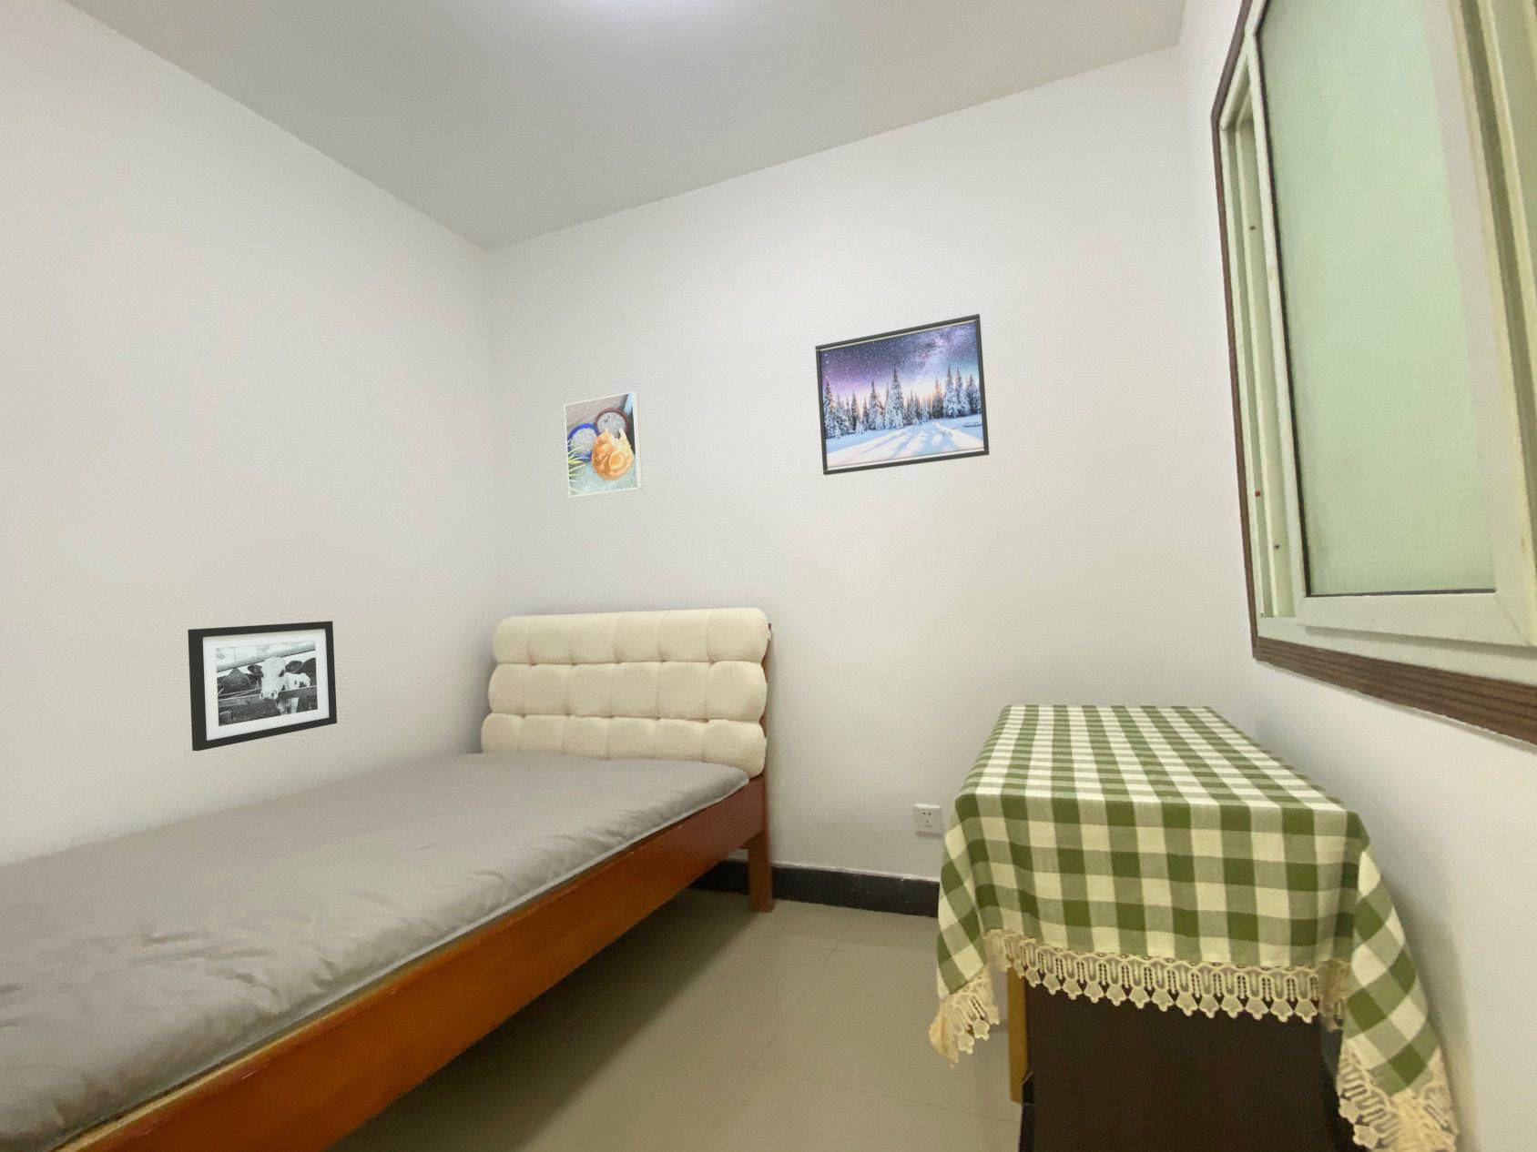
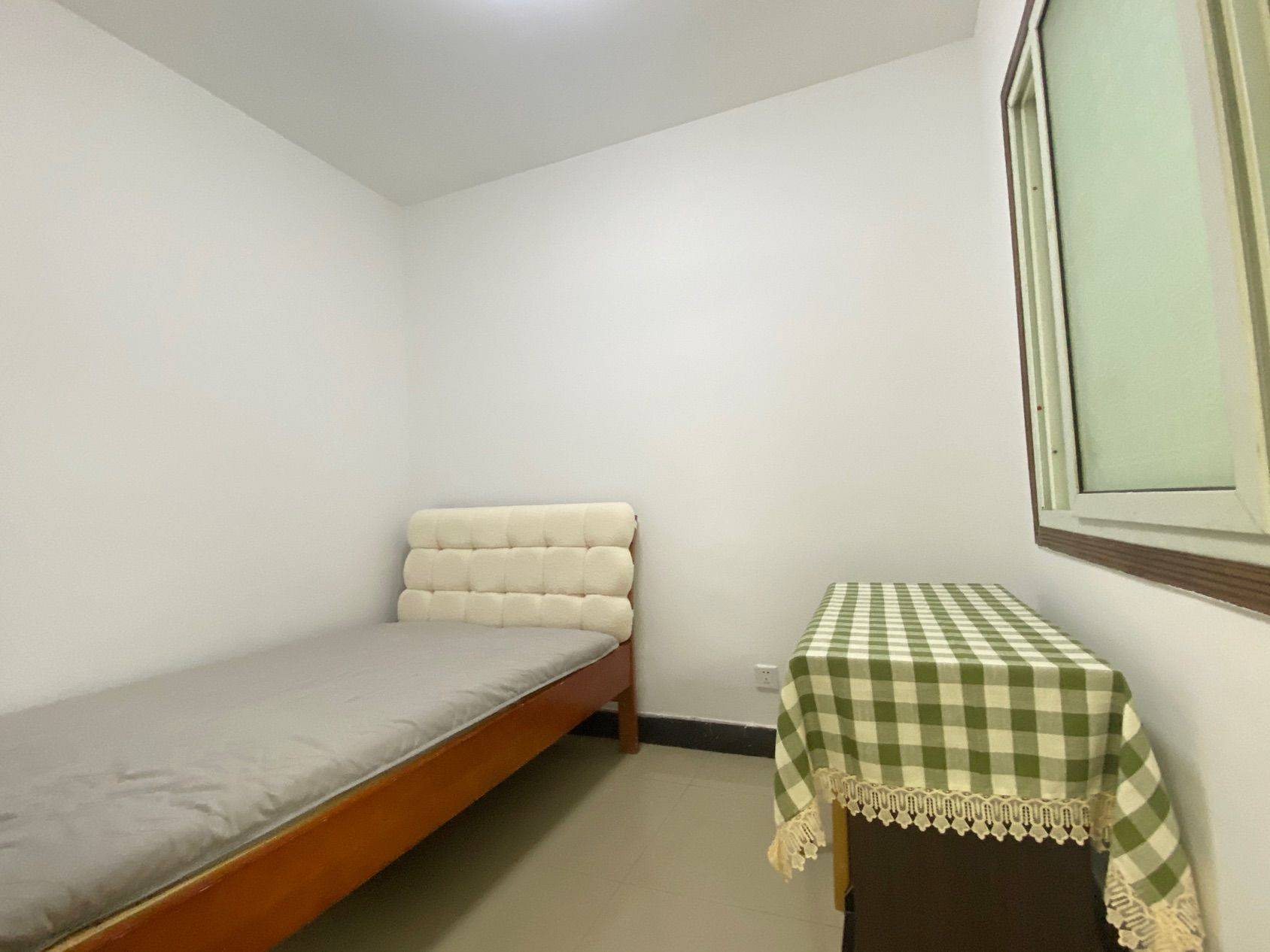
- picture frame [186,620,338,751]
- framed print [564,391,644,499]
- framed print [814,313,991,476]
